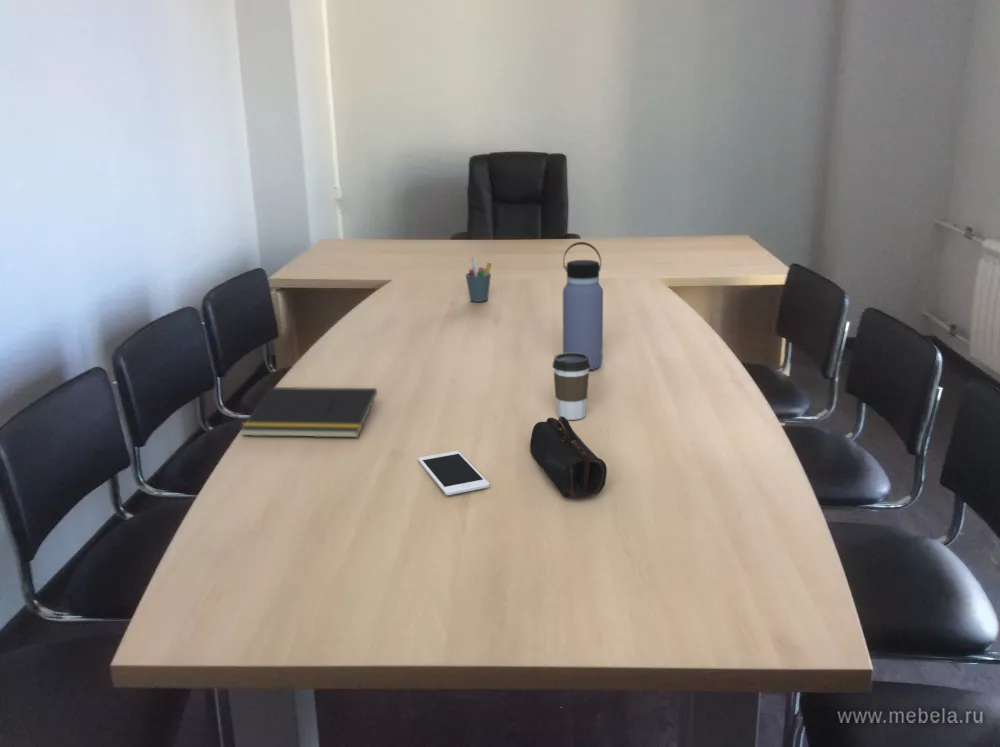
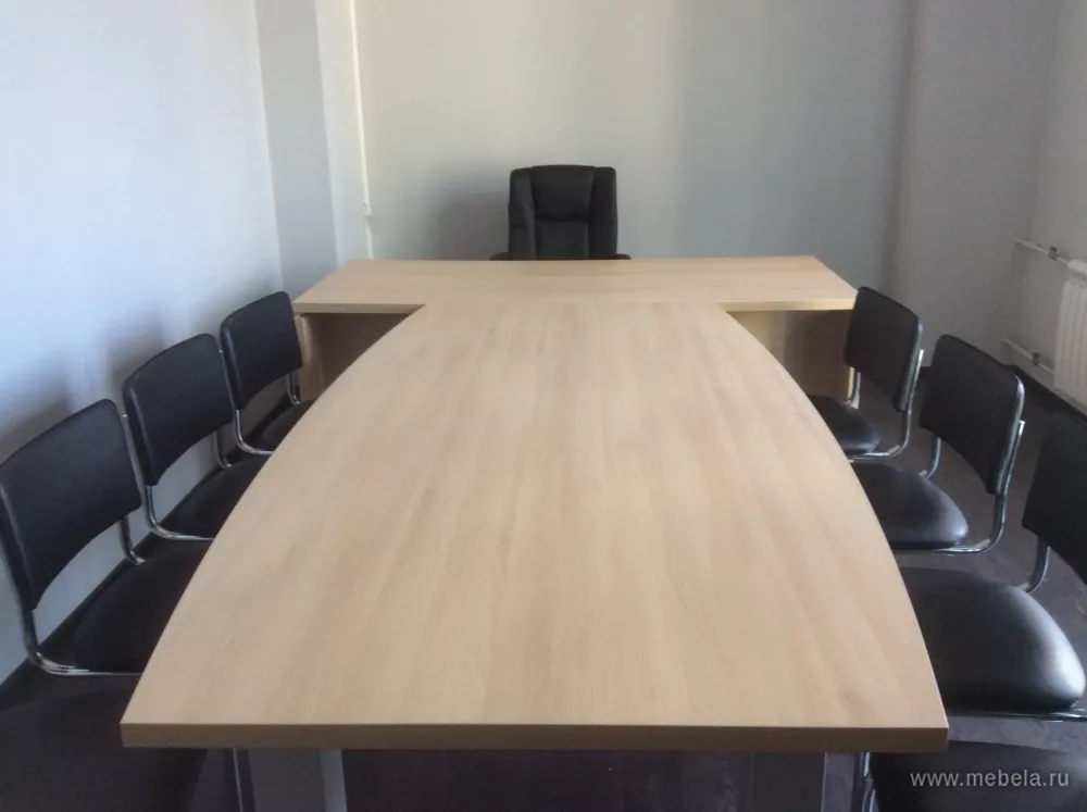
- coffee cup [552,353,590,421]
- cell phone [417,450,490,496]
- notepad [239,386,378,438]
- pencil case [529,416,608,499]
- pen holder [464,257,493,303]
- water bottle [562,241,604,371]
